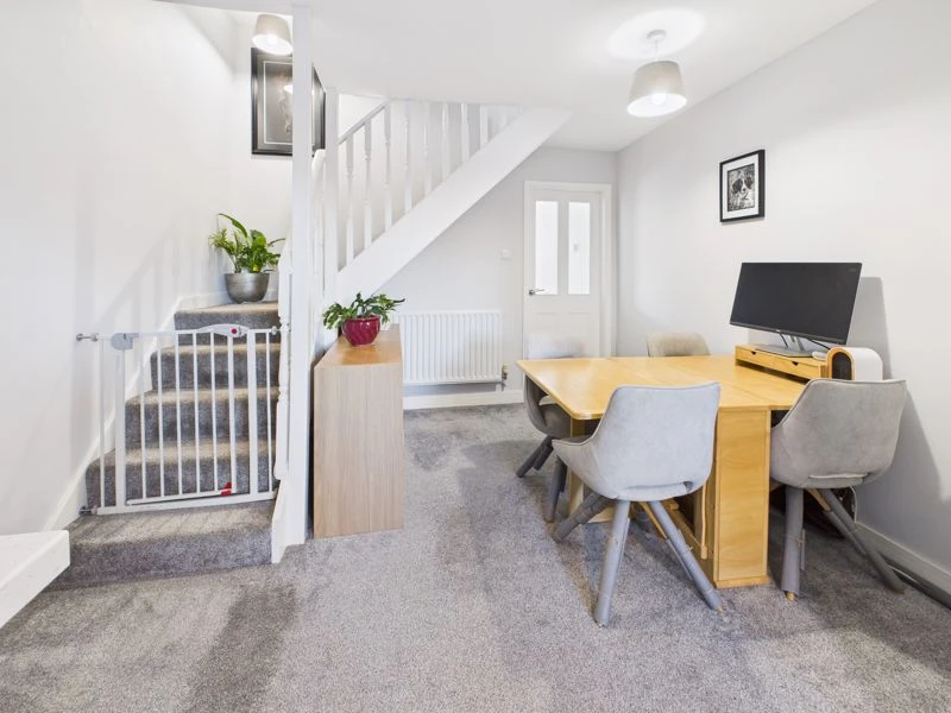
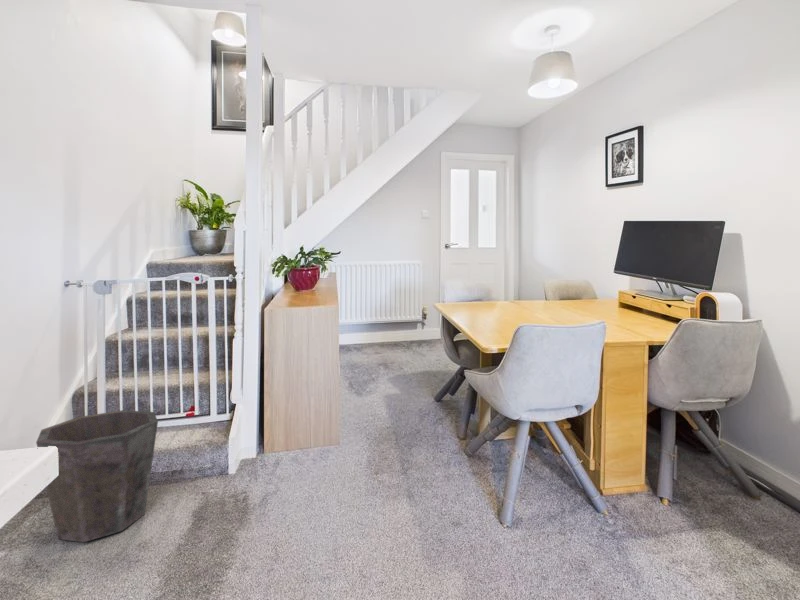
+ waste bin [35,409,159,543]
